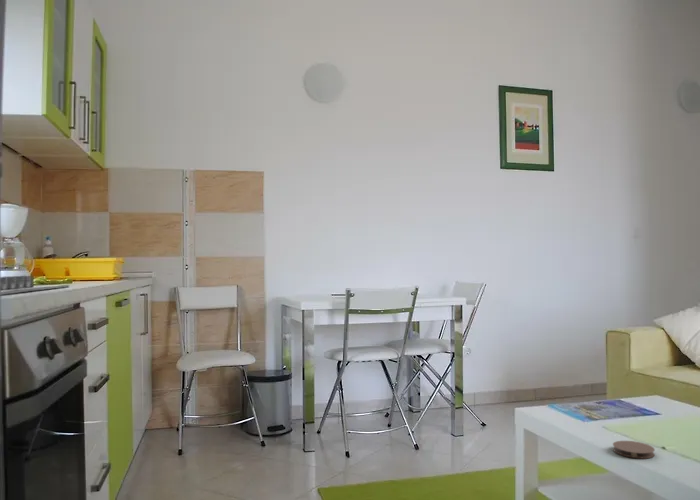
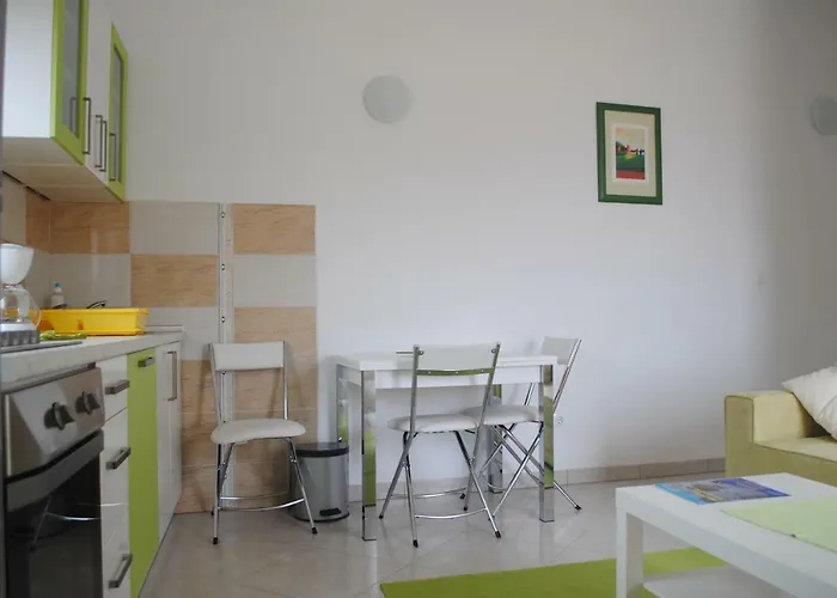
- coaster [612,440,656,459]
